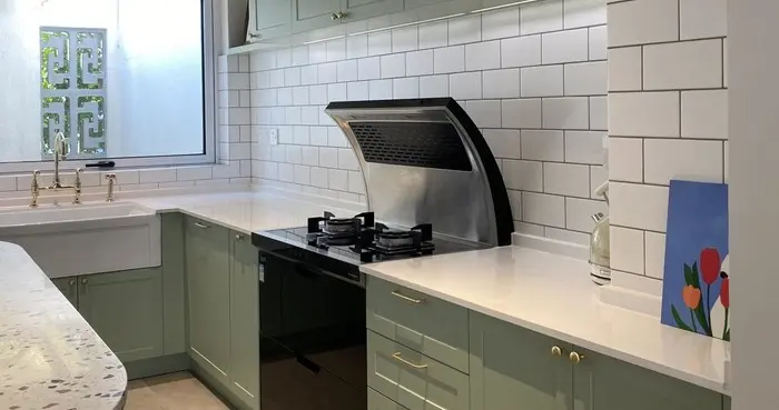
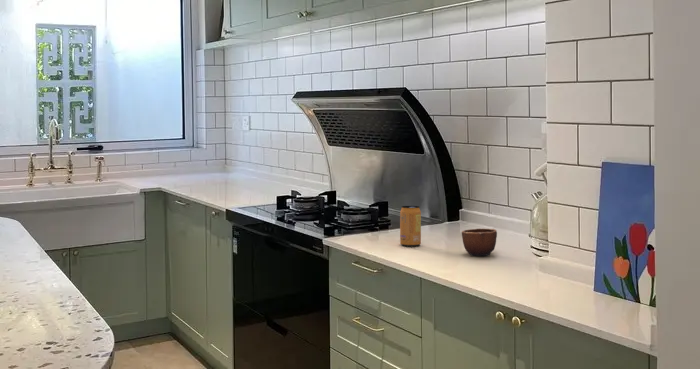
+ mug [461,228,498,257]
+ beverage can [399,205,422,247]
